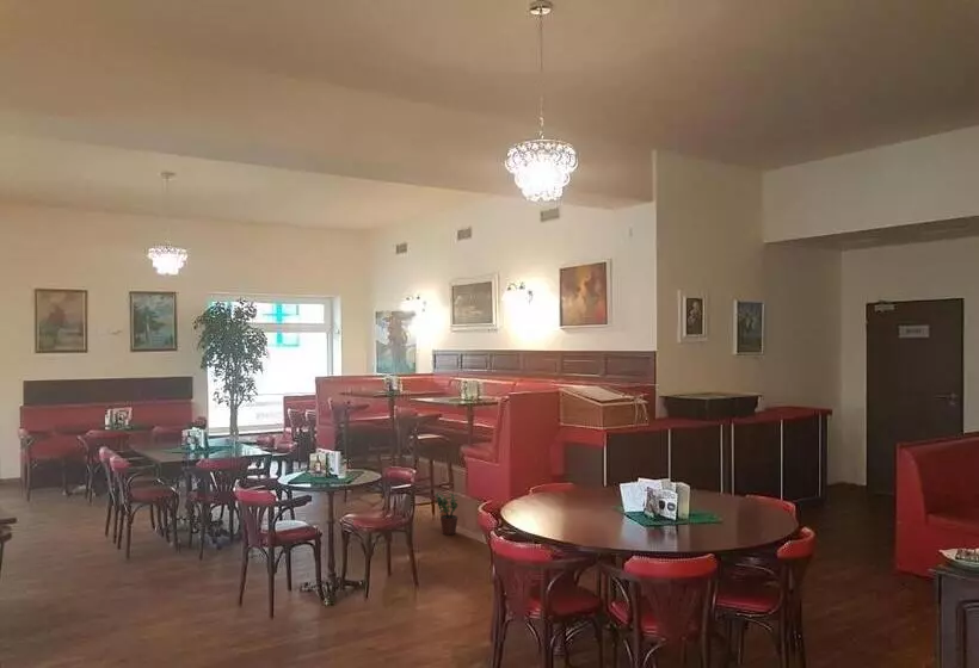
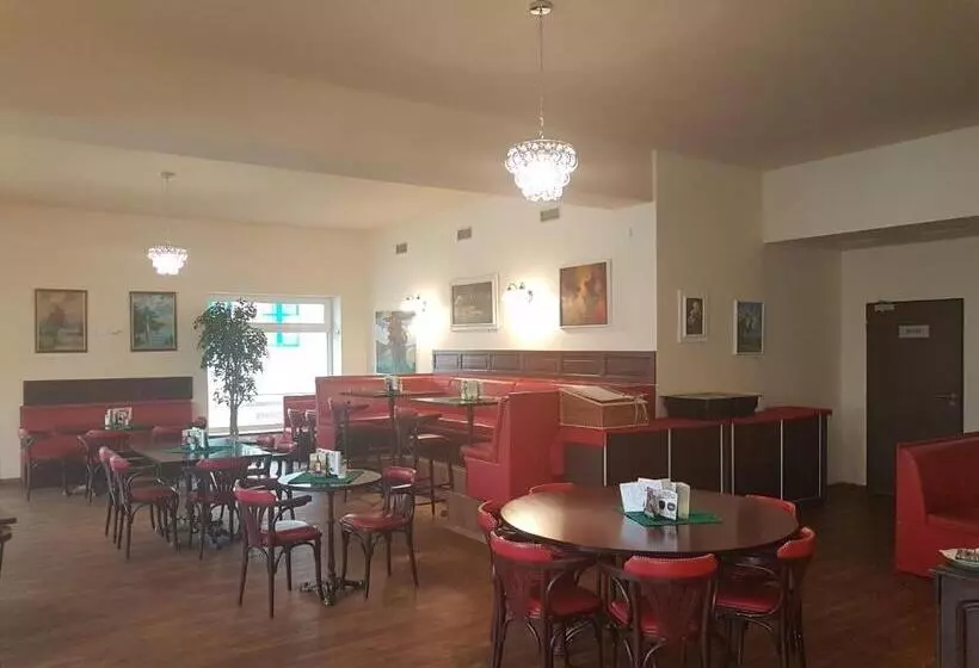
- potted plant [433,491,460,536]
